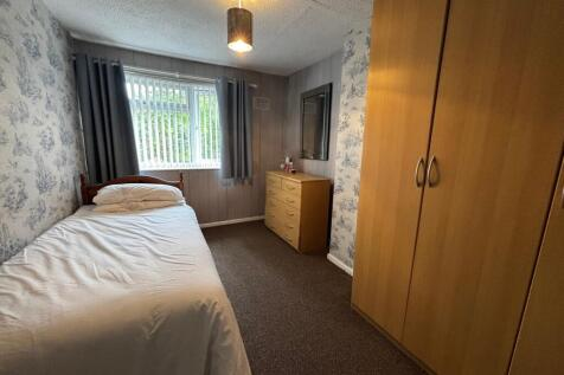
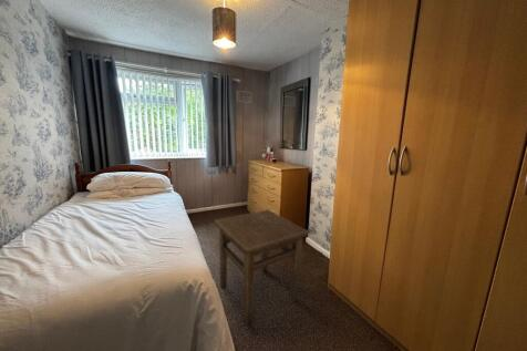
+ side table [214,209,309,327]
